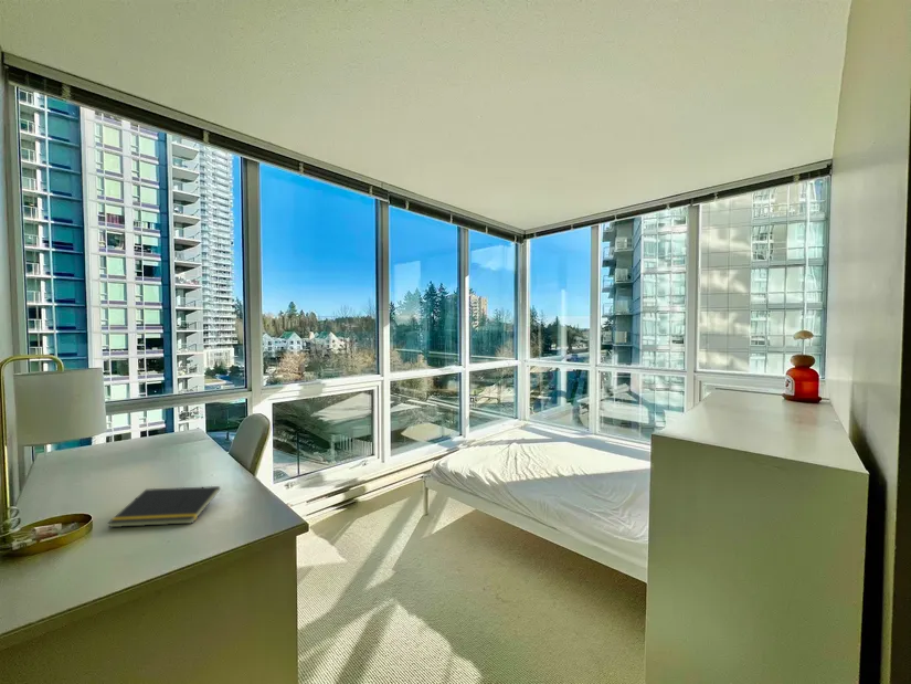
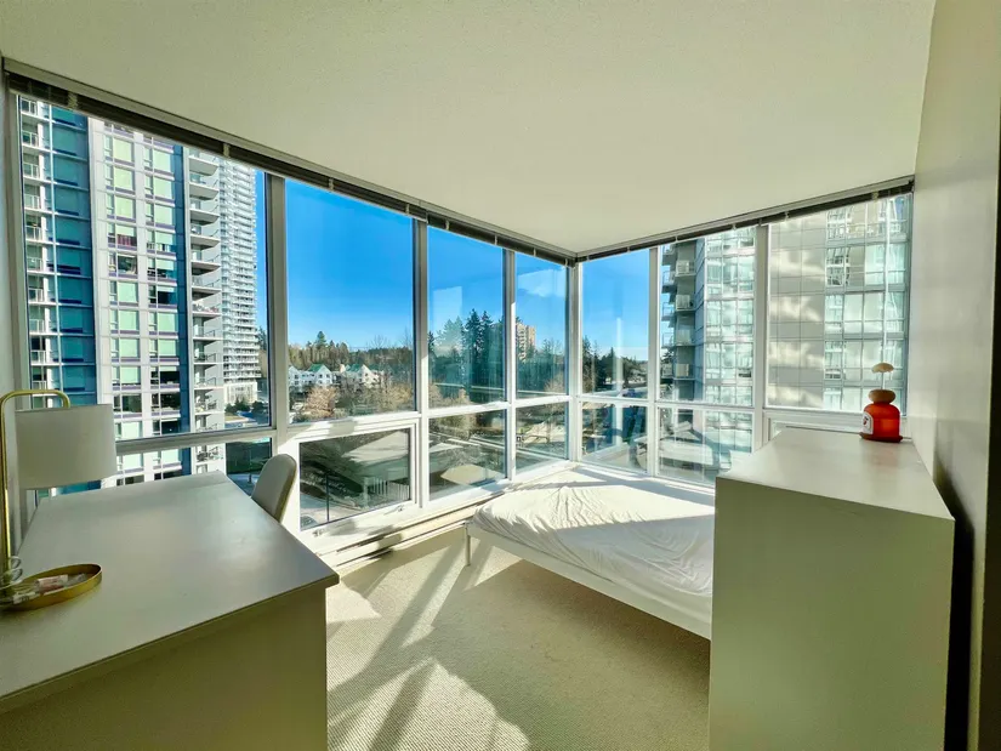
- notepad [106,485,221,528]
